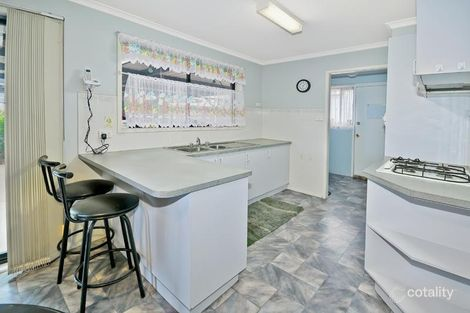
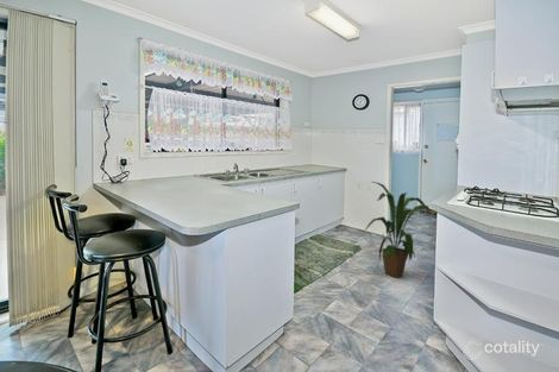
+ house plant [363,181,435,279]
